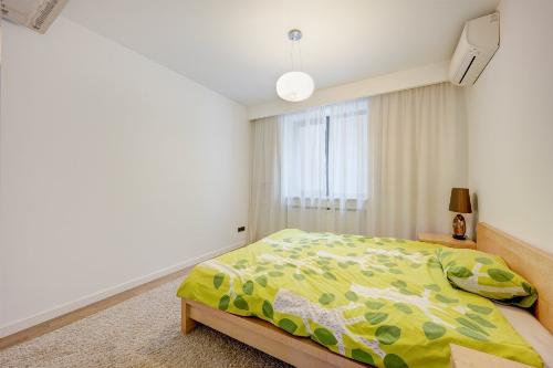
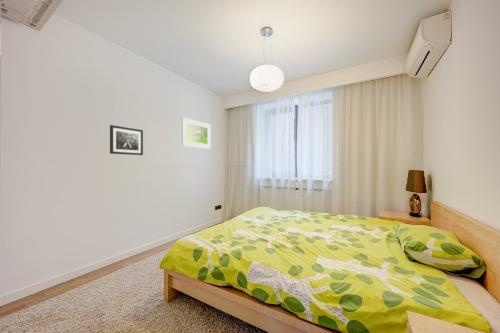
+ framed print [181,116,212,150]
+ wall art [109,124,144,156]
